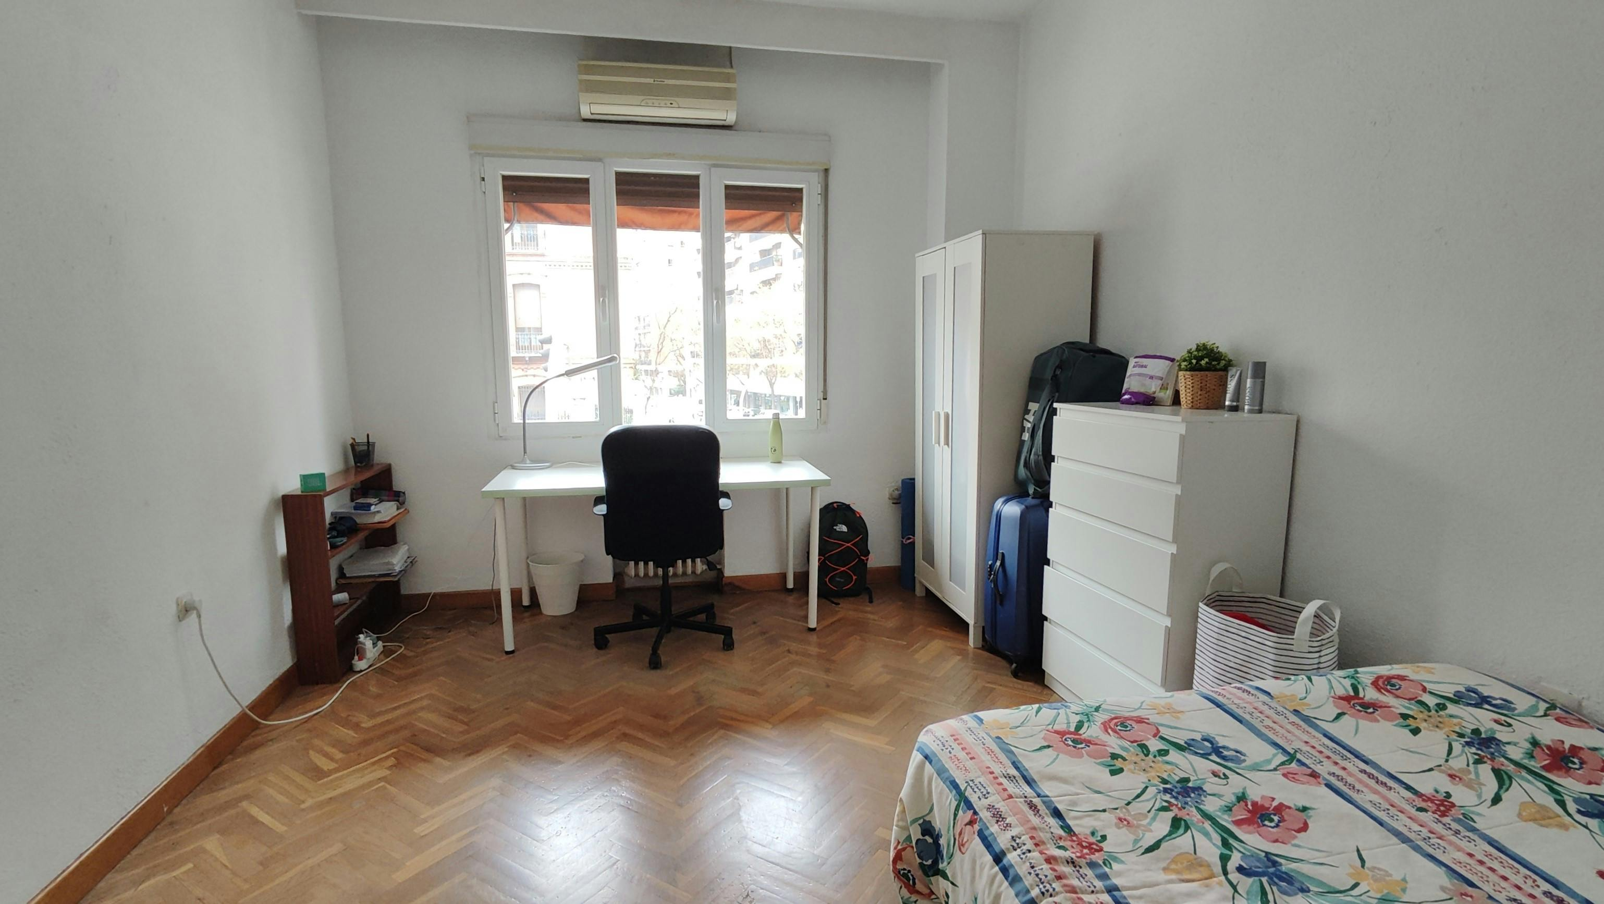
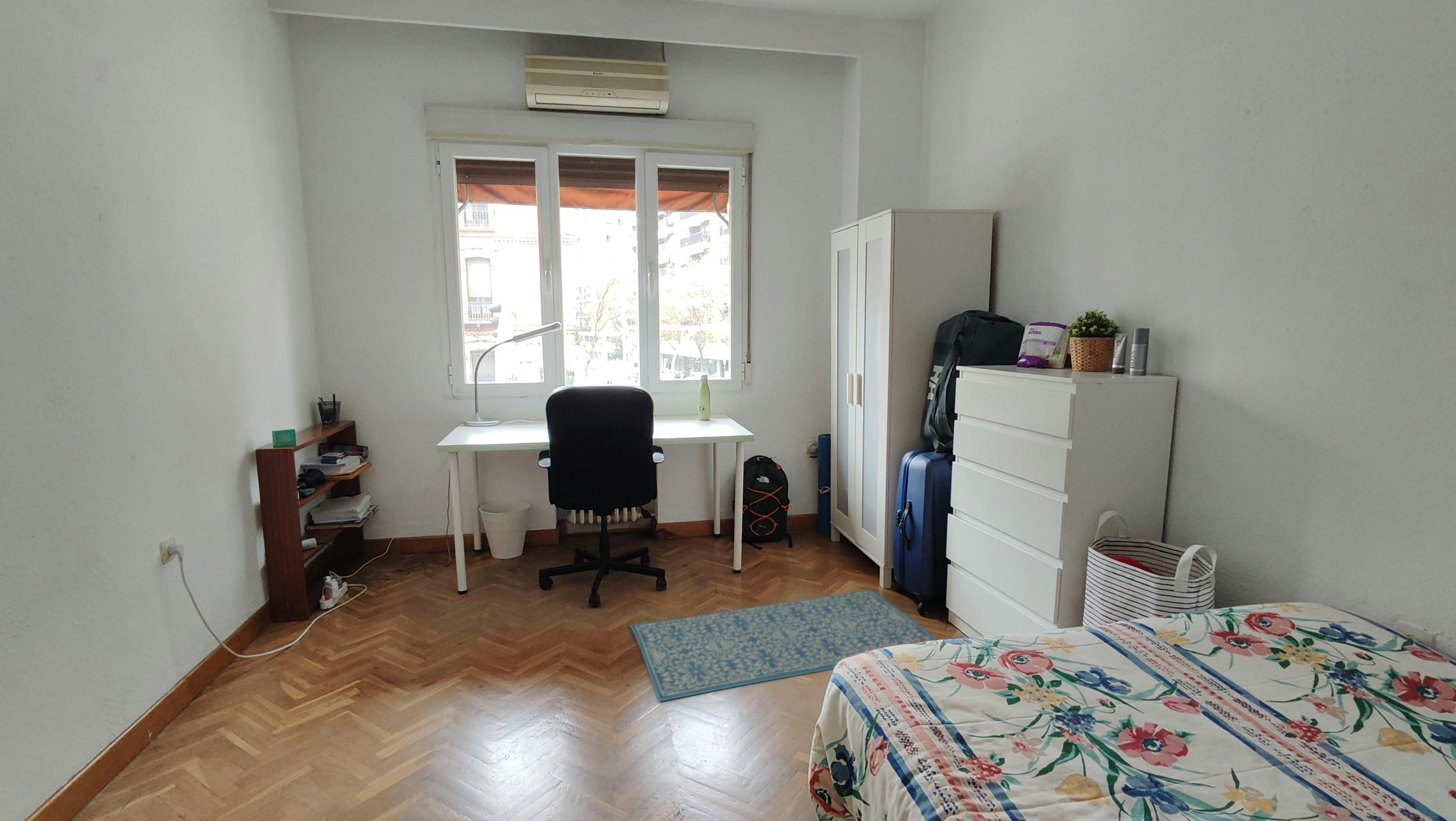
+ rug [629,589,939,702]
